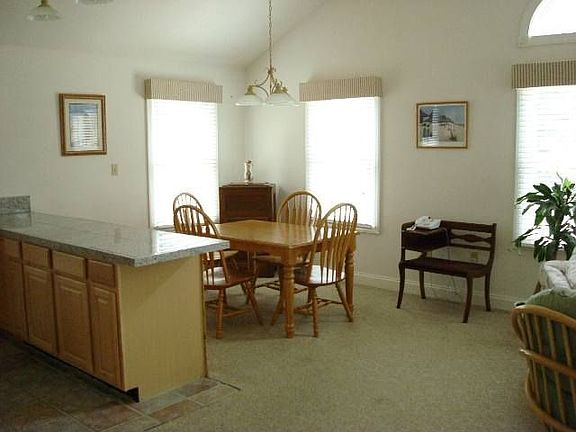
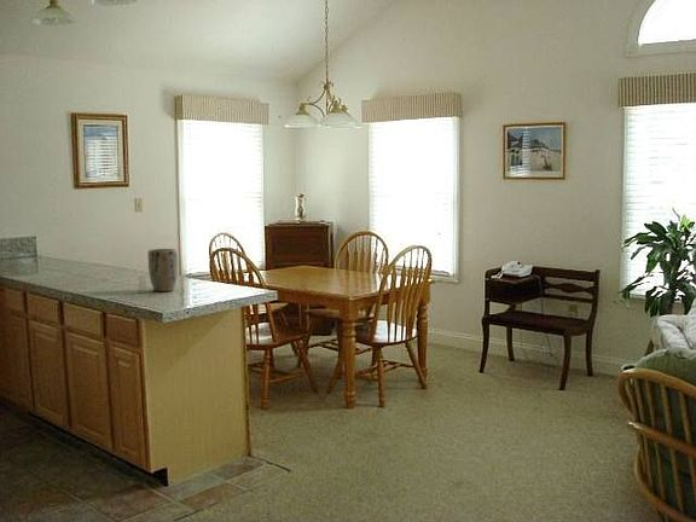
+ plant pot [147,248,179,292]
